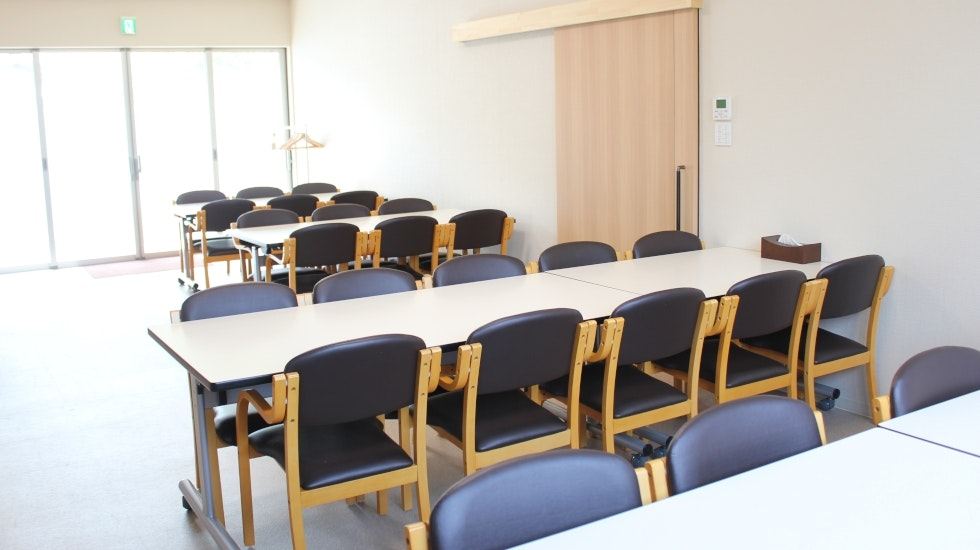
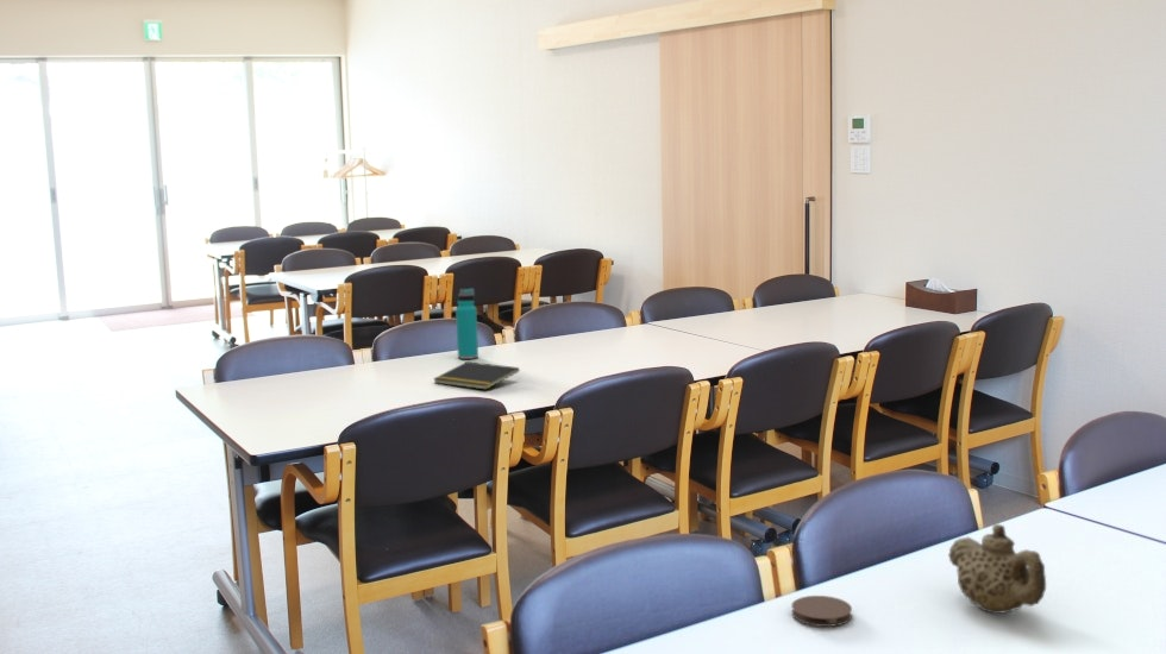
+ coaster [790,595,853,628]
+ teapot [947,523,1047,615]
+ notepad [432,360,520,391]
+ water bottle [455,288,479,360]
